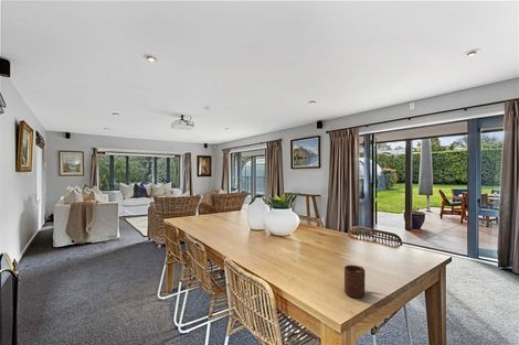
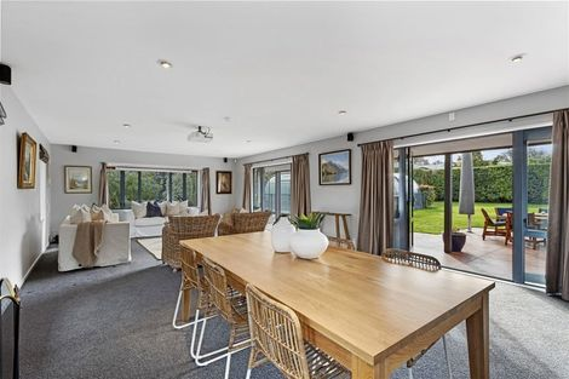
- cup [343,265,367,299]
